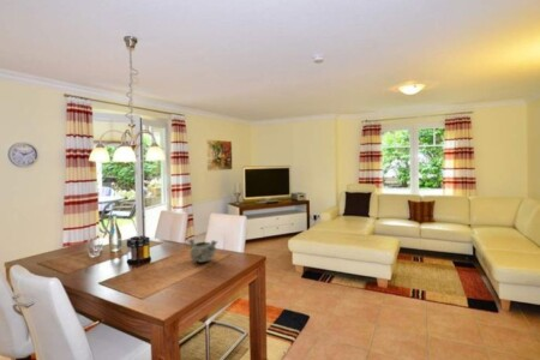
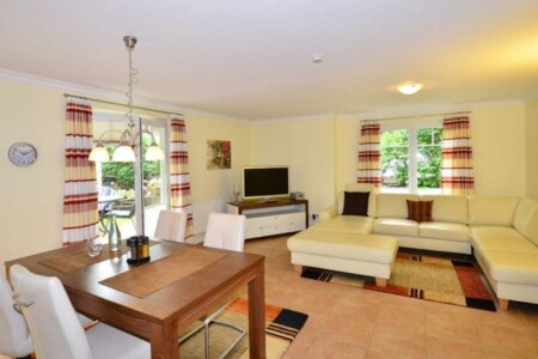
- decorative bowl [187,238,218,263]
